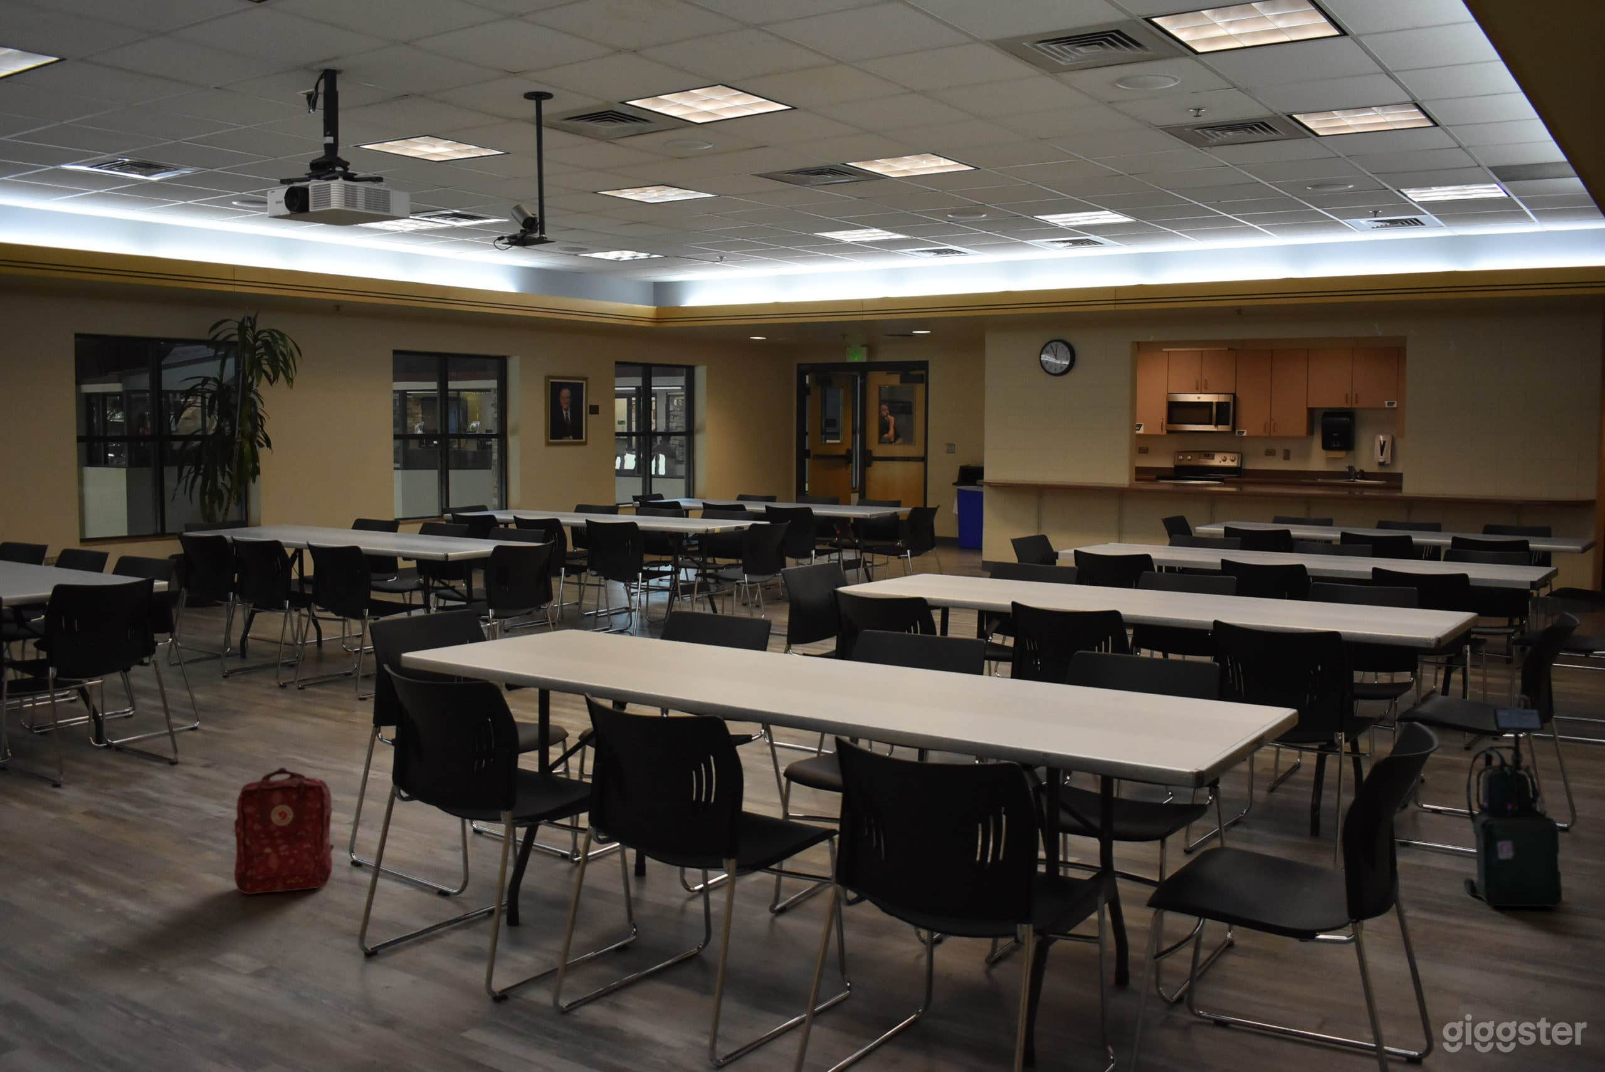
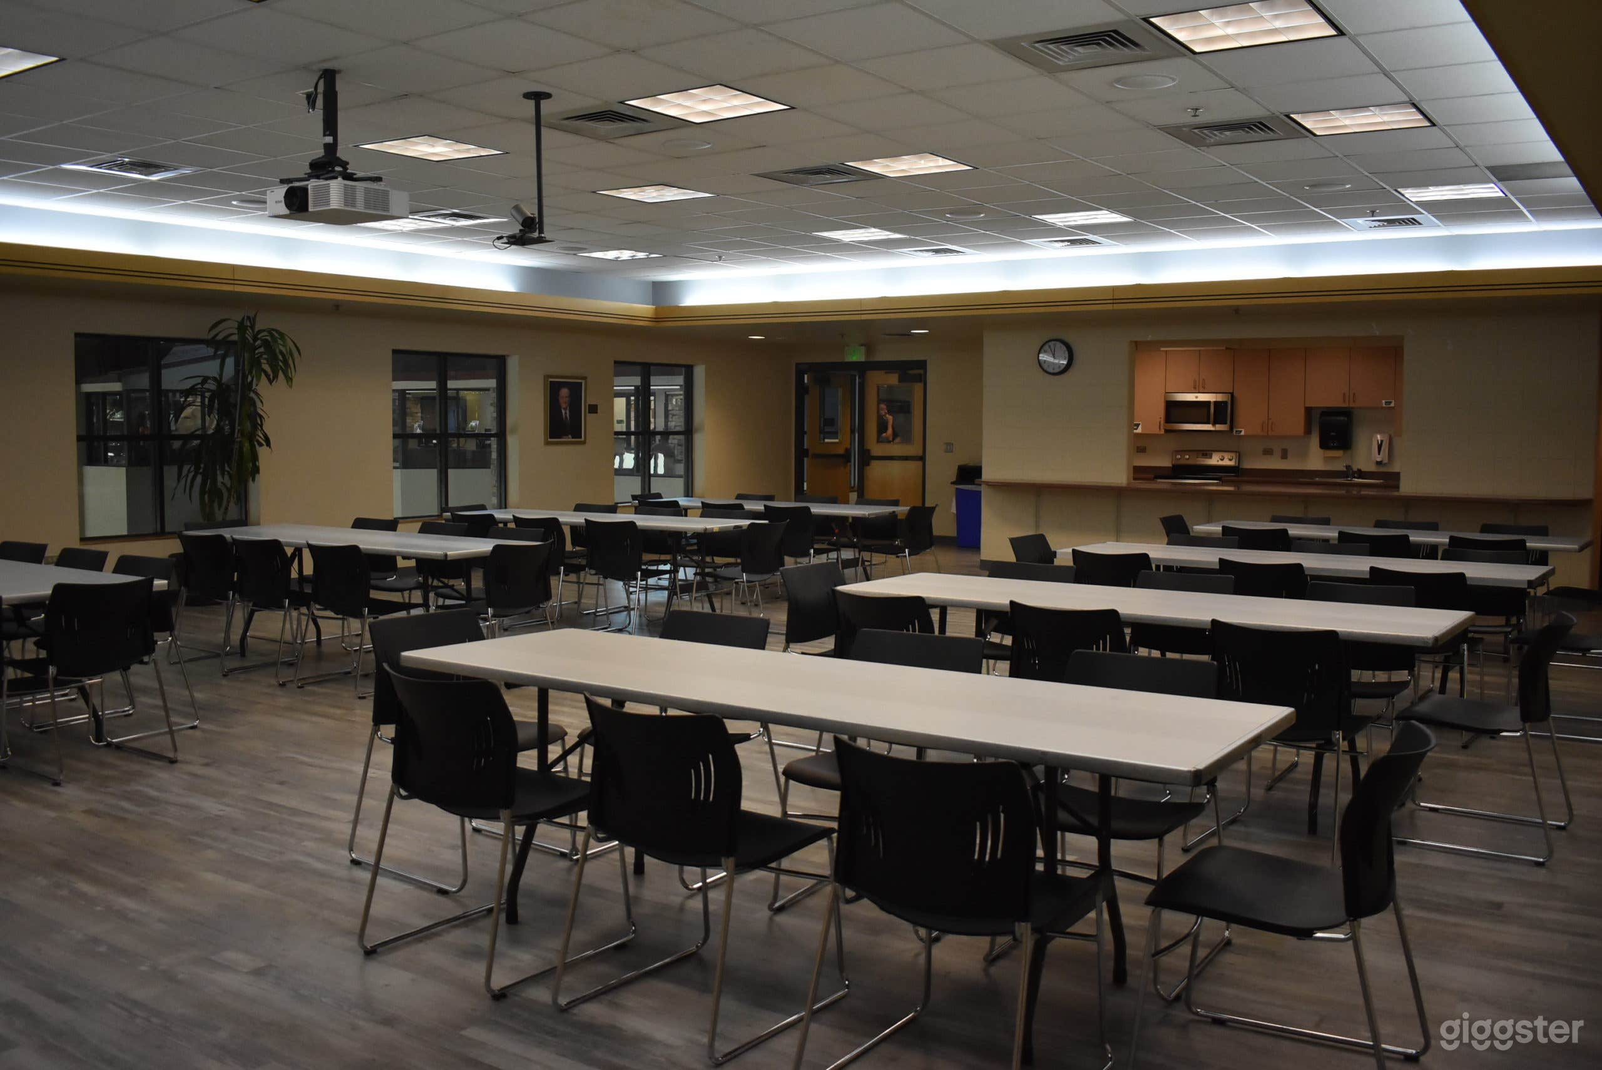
- vacuum cleaner [1464,694,1563,908]
- backpack [233,767,335,895]
